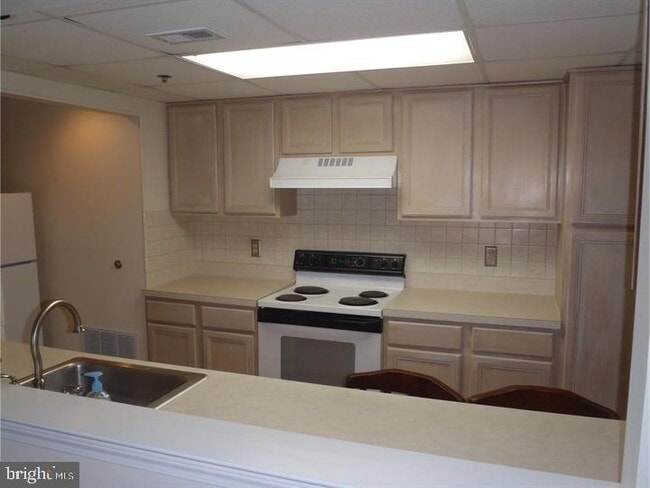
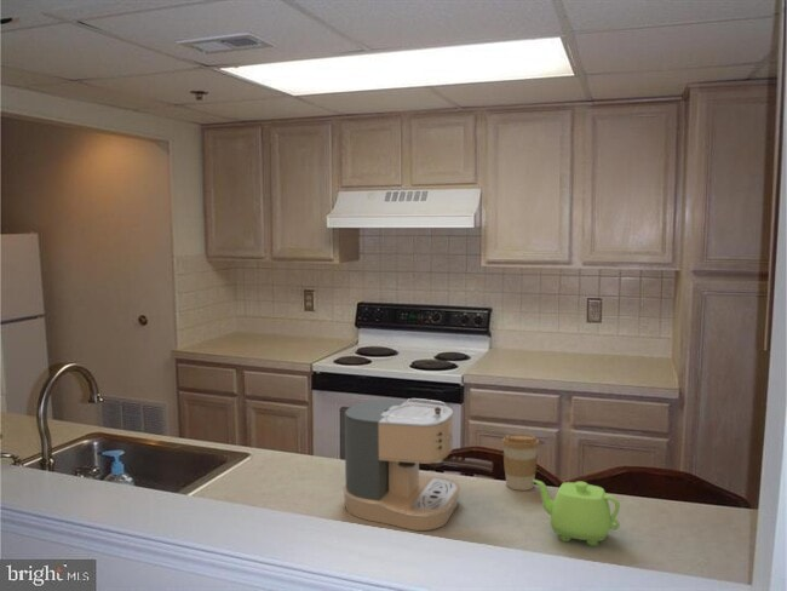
+ teapot [533,478,621,547]
+ coffee maker [341,397,494,532]
+ coffee cup [500,432,540,492]
